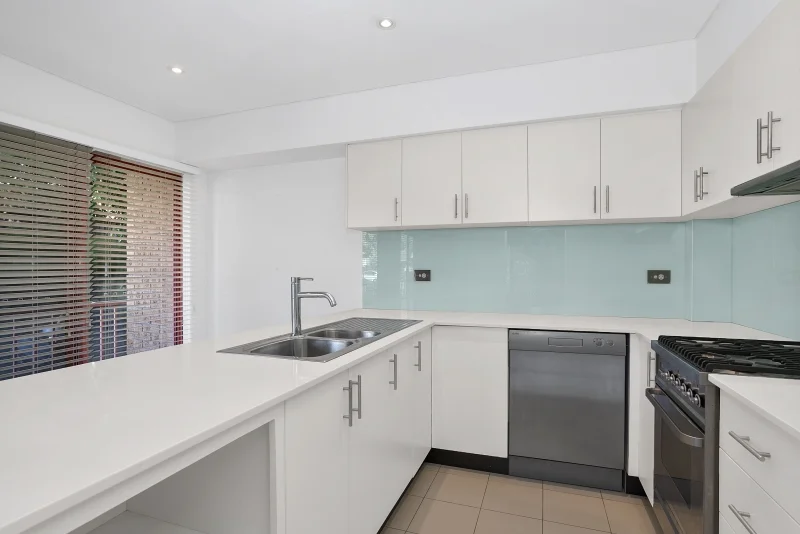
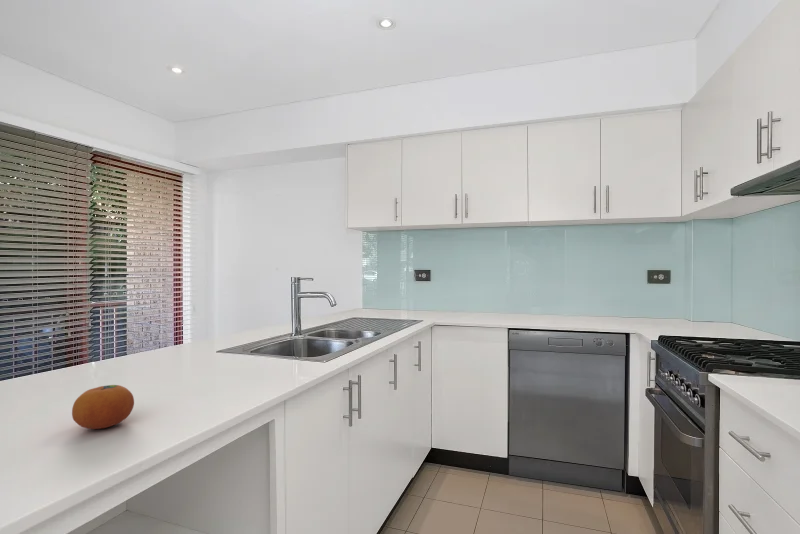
+ fruit [71,384,135,430]
